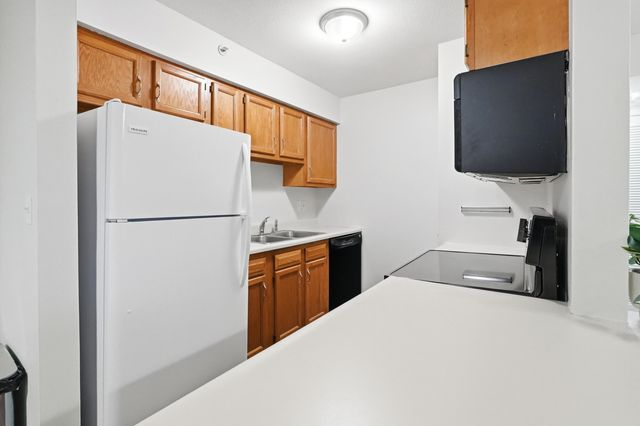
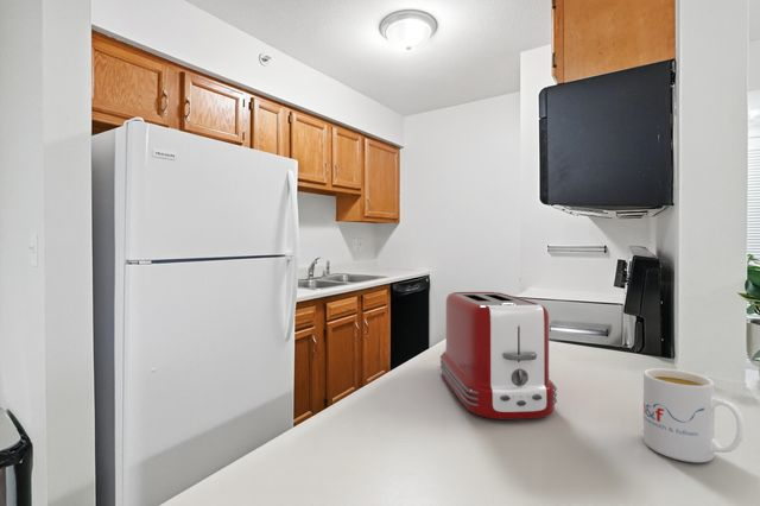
+ toaster [439,291,558,420]
+ mug [642,367,746,463]
